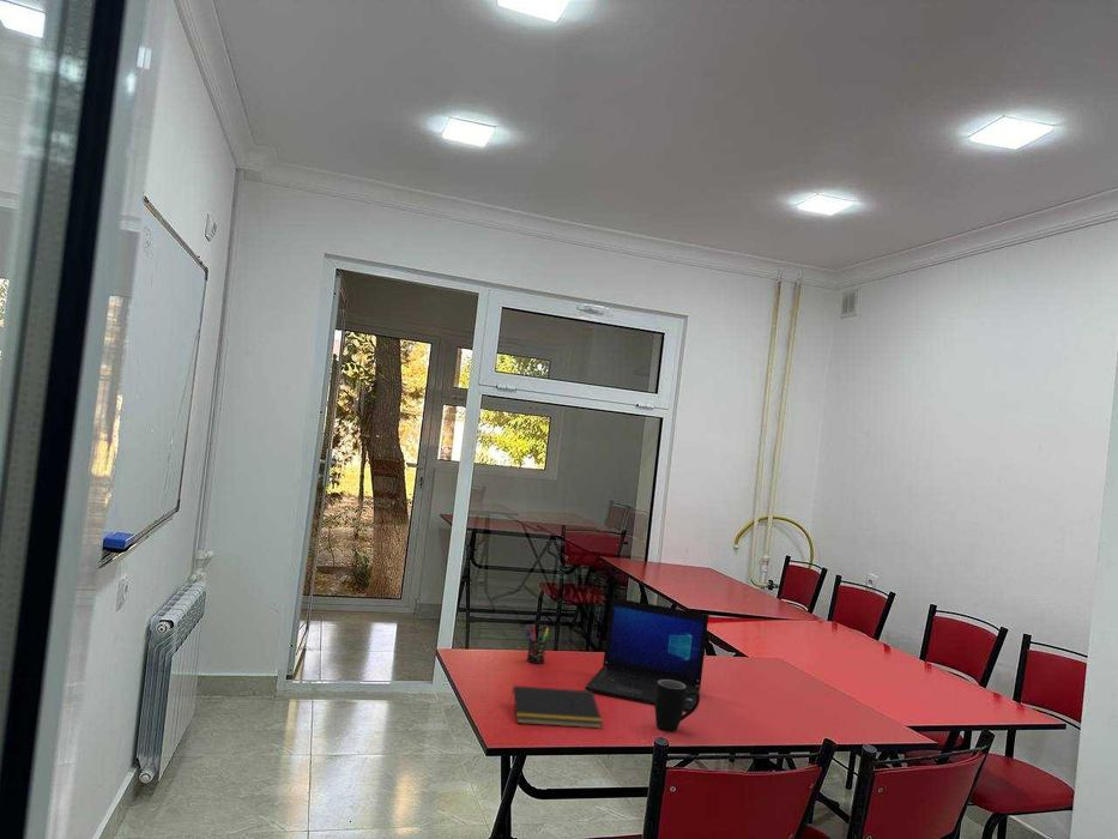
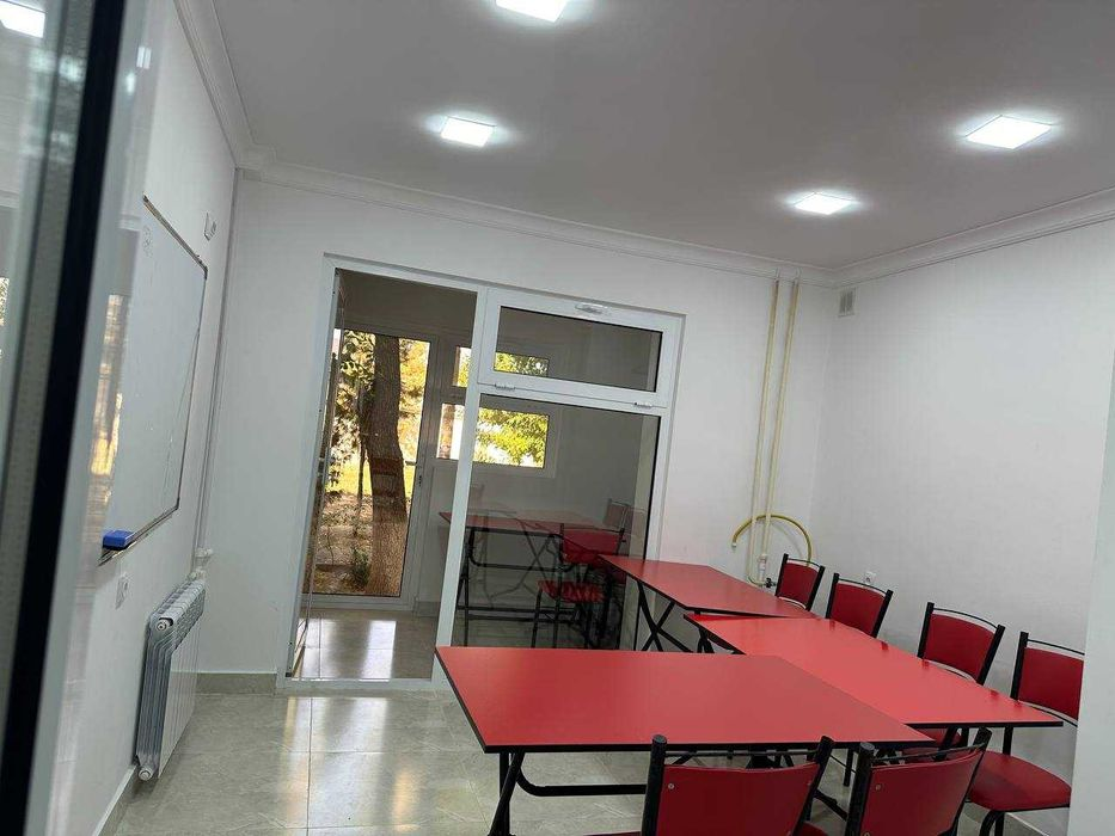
- mug [654,680,701,732]
- notepad [508,684,604,730]
- laptop [584,597,709,712]
- pen holder [525,624,550,665]
